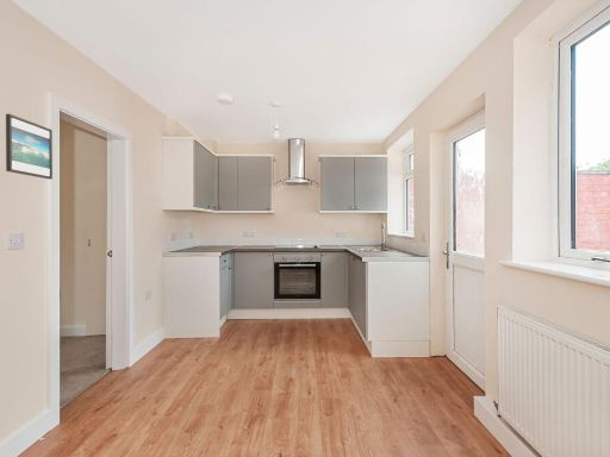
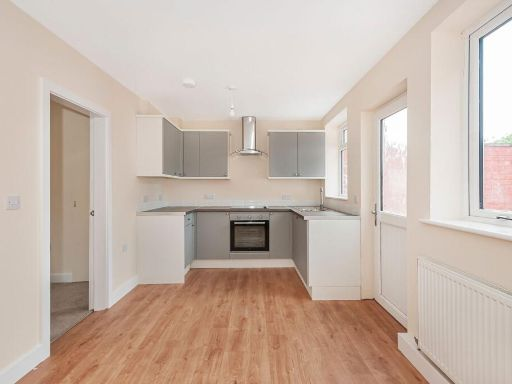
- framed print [5,113,54,181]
